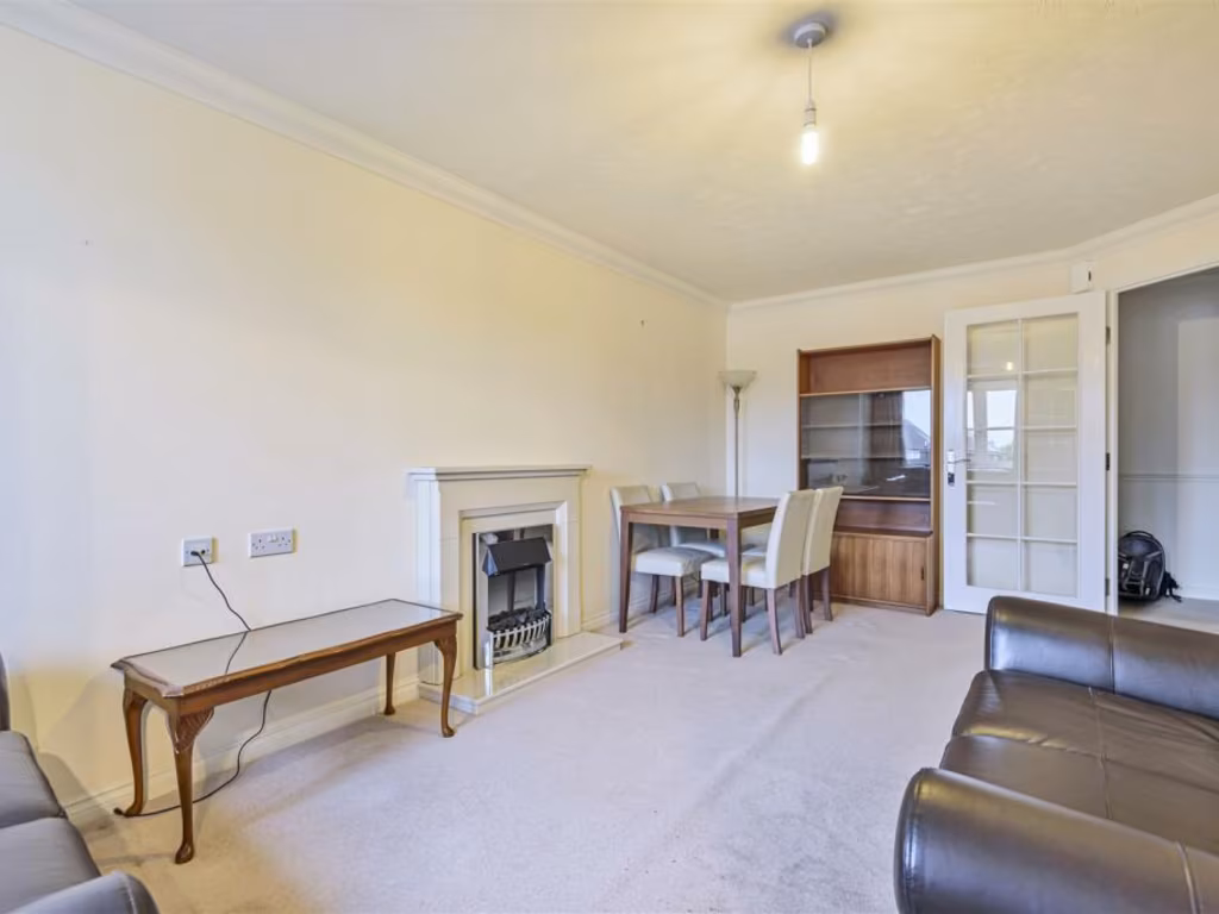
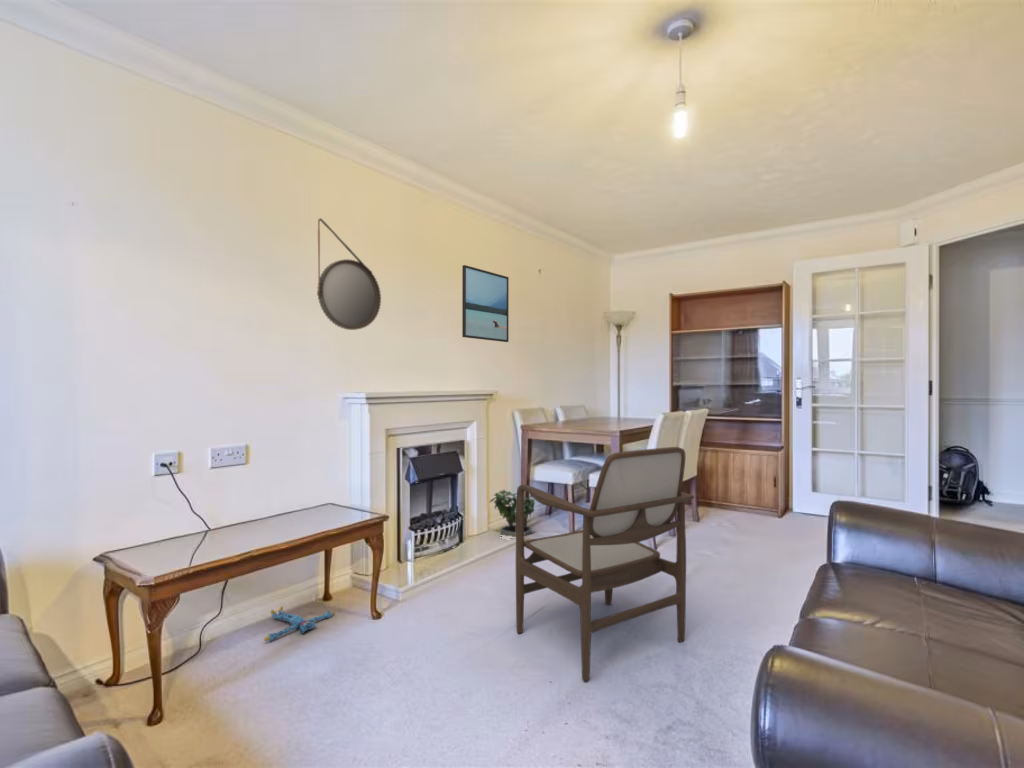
+ home mirror [316,217,382,331]
+ plush toy [263,605,336,642]
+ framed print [461,264,510,343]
+ potted plant [489,485,537,538]
+ armchair [515,446,695,682]
